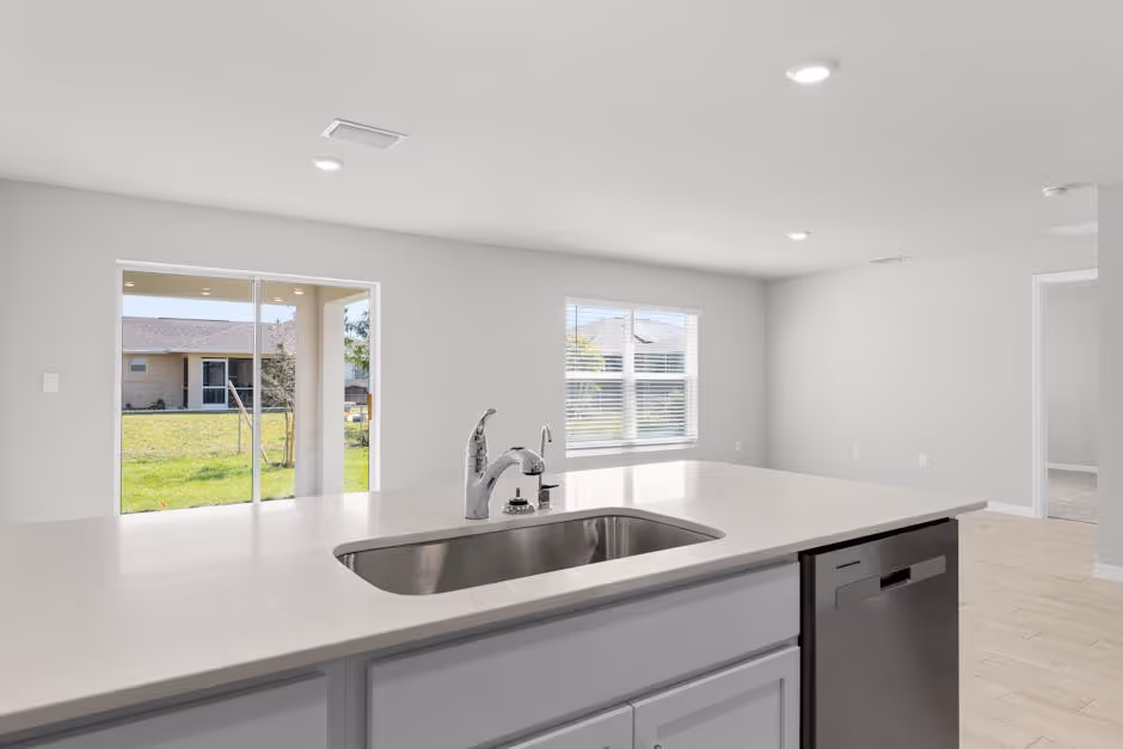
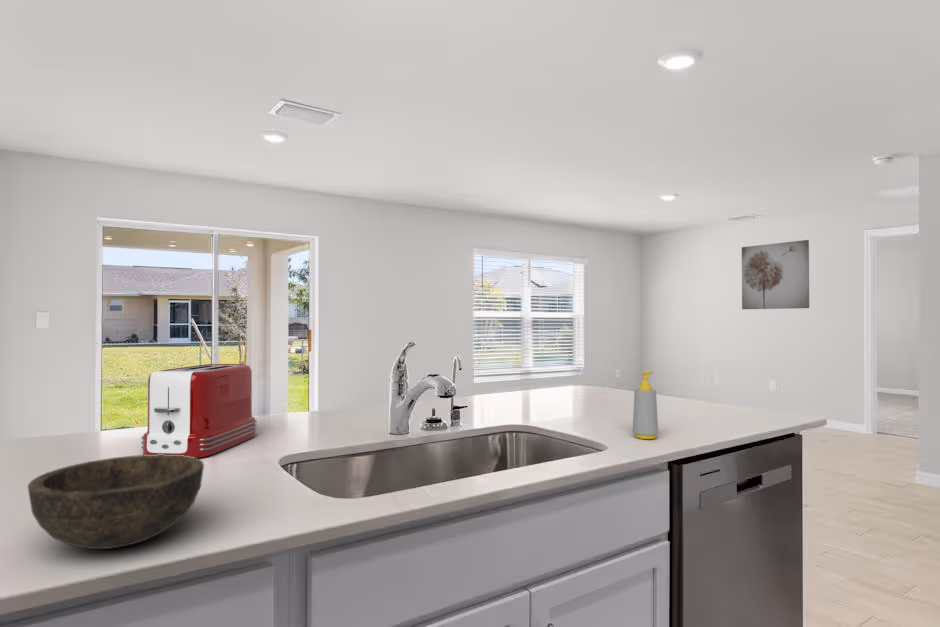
+ soap bottle [632,371,659,440]
+ bowl [27,454,205,550]
+ wall art [741,239,810,310]
+ toaster [140,363,258,459]
